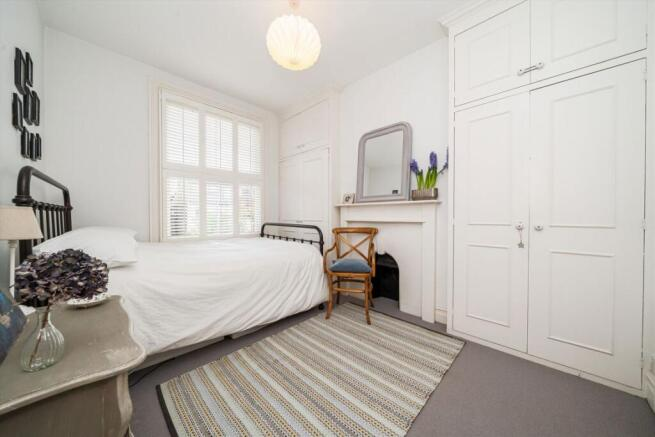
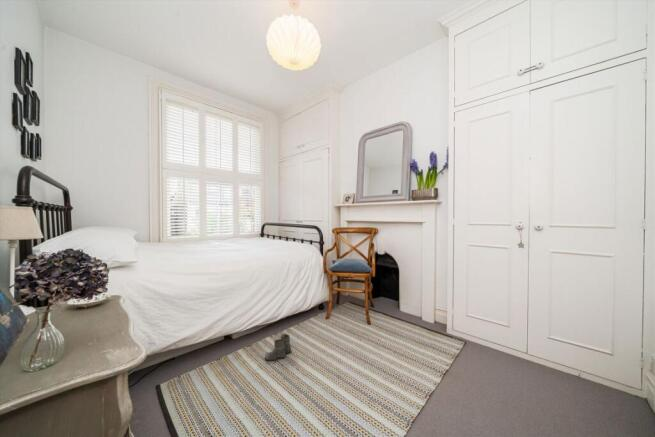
+ boots [264,332,292,361]
